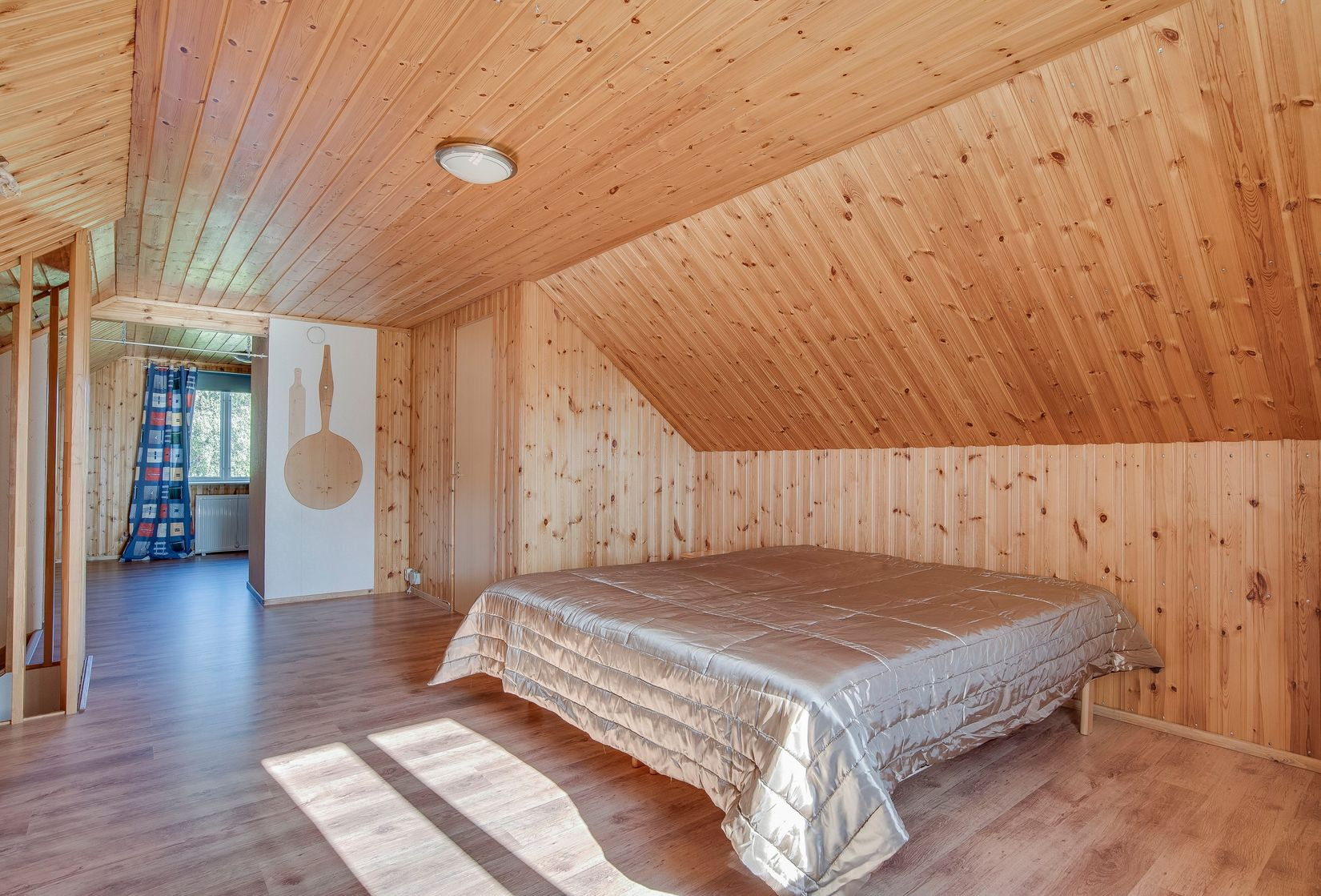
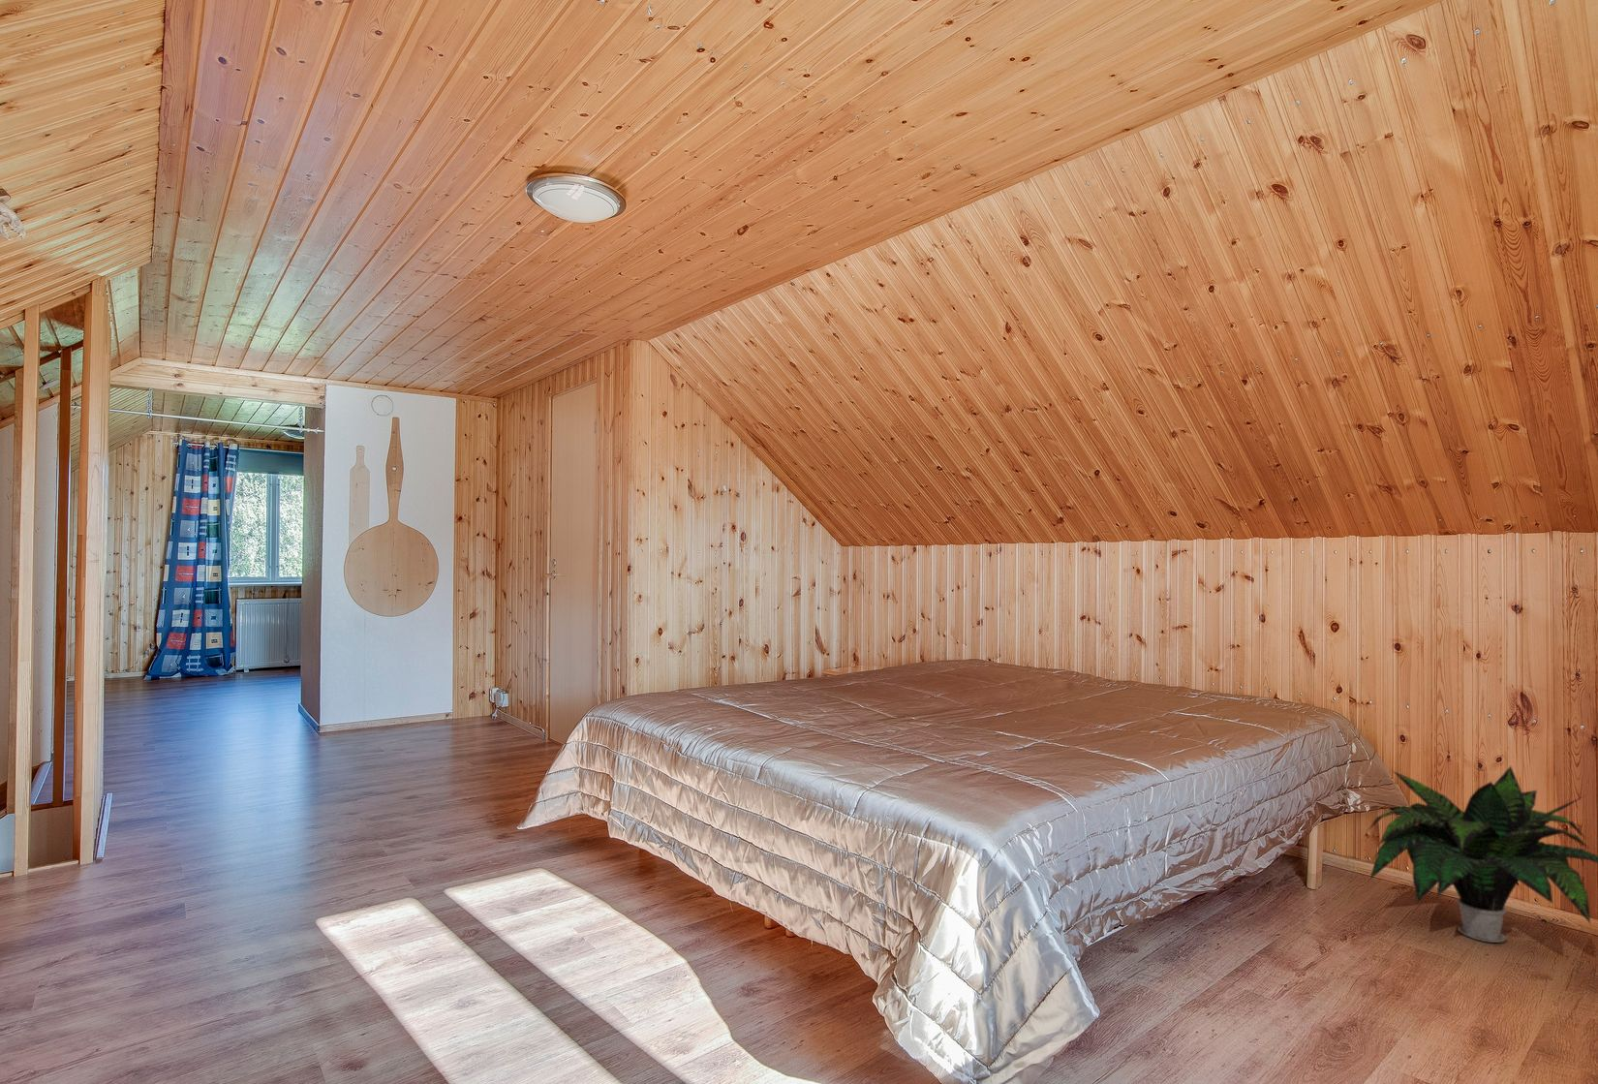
+ potted plant [1367,766,1598,944]
